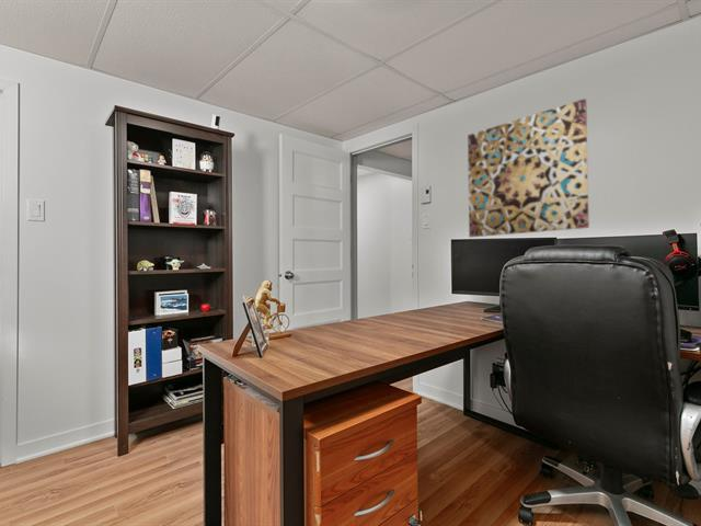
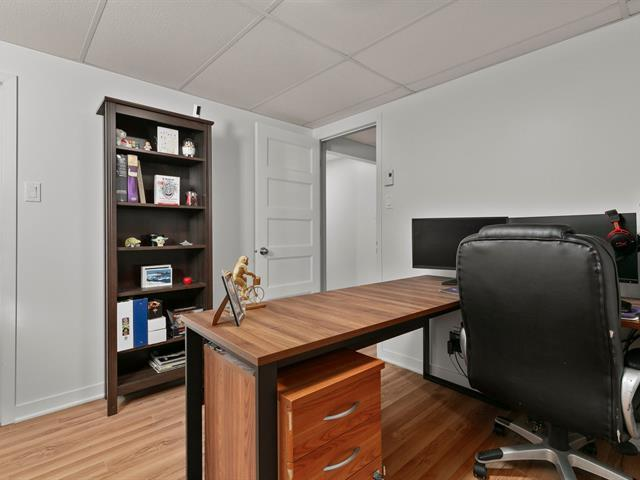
- wall art [467,98,590,238]
